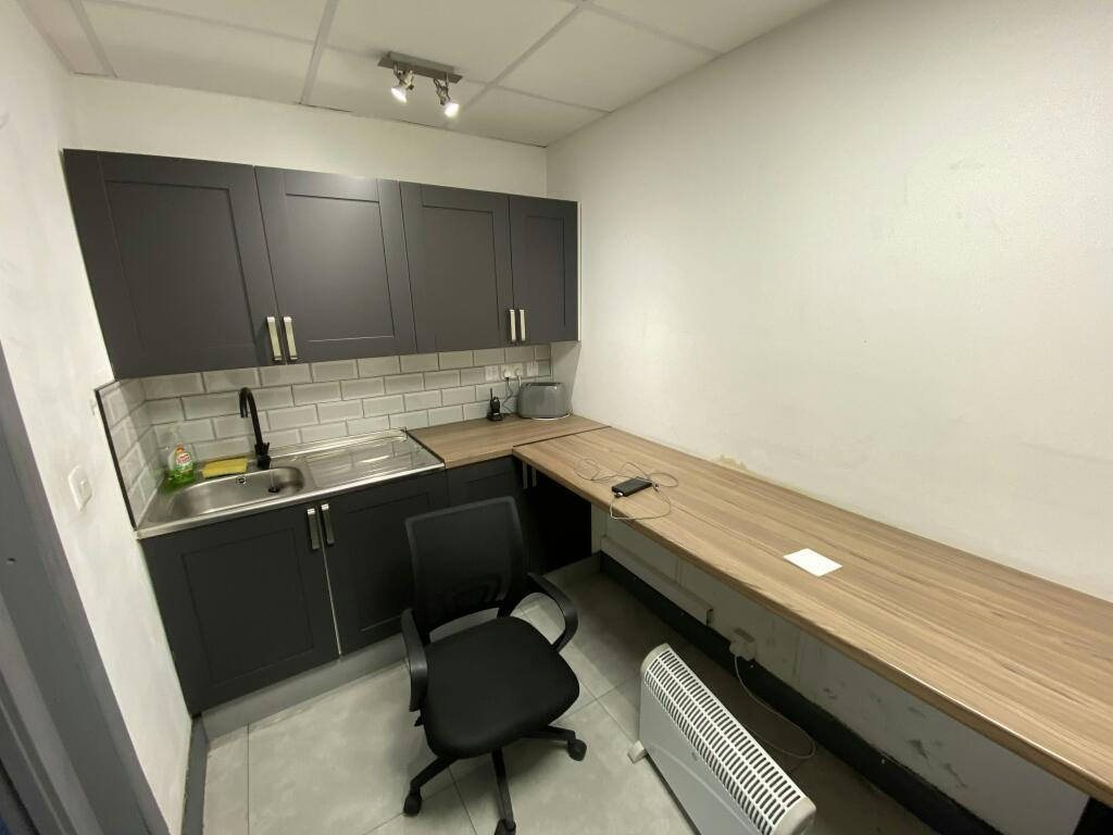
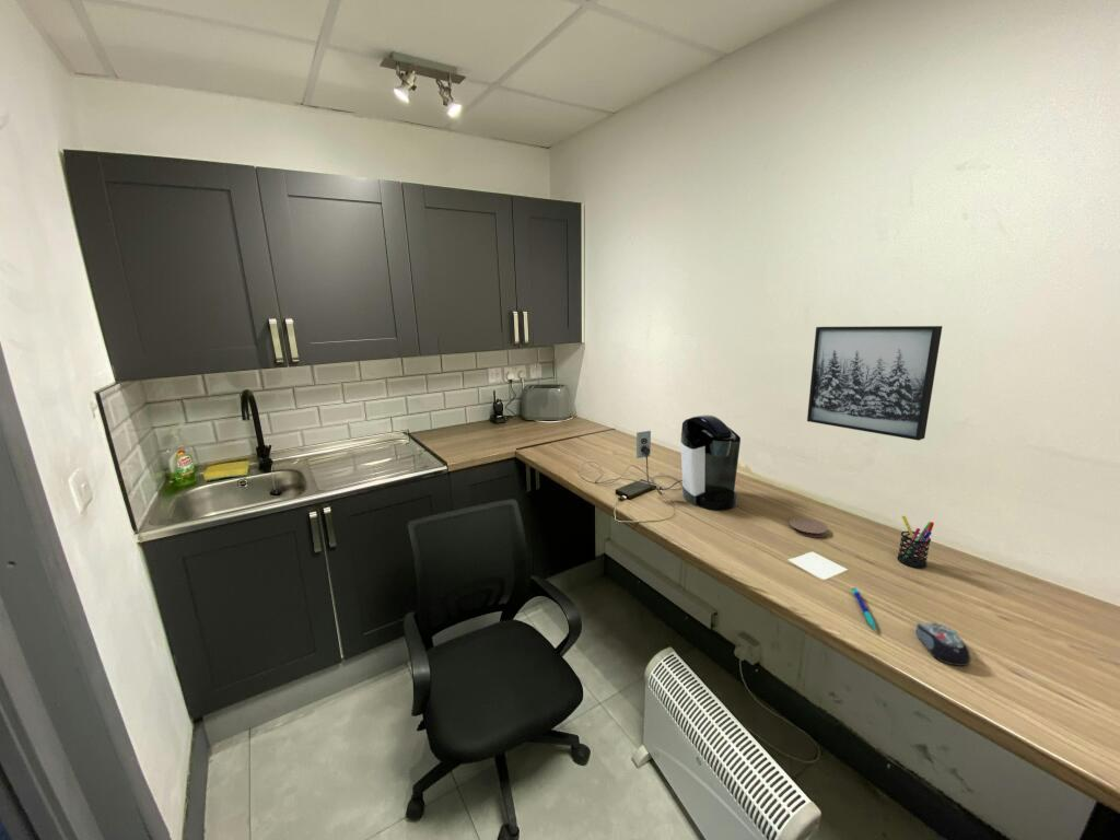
+ coffee maker [635,413,742,511]
+ coaster [789,517,829,538]
+ pen [851,586,877,632]
+ wall art [806,325,943,442]
+ computer mouse [915,621,971,667]
+ pen holder [896,514,935,569]
